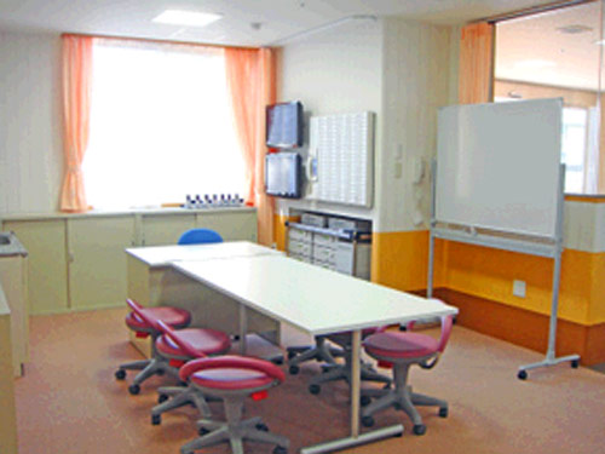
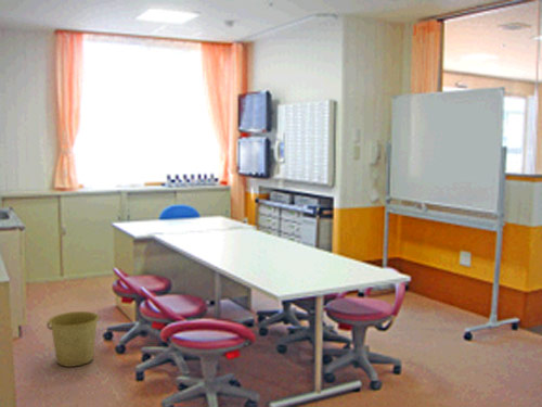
+ bucket [46,310,102,368]
